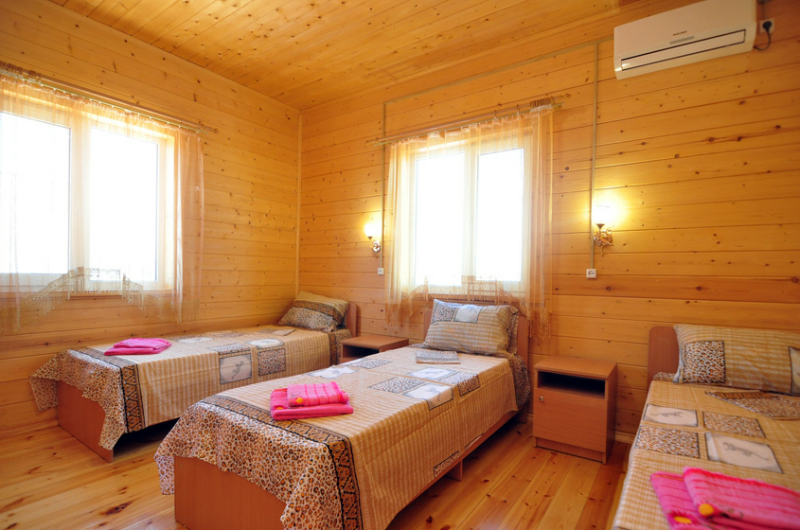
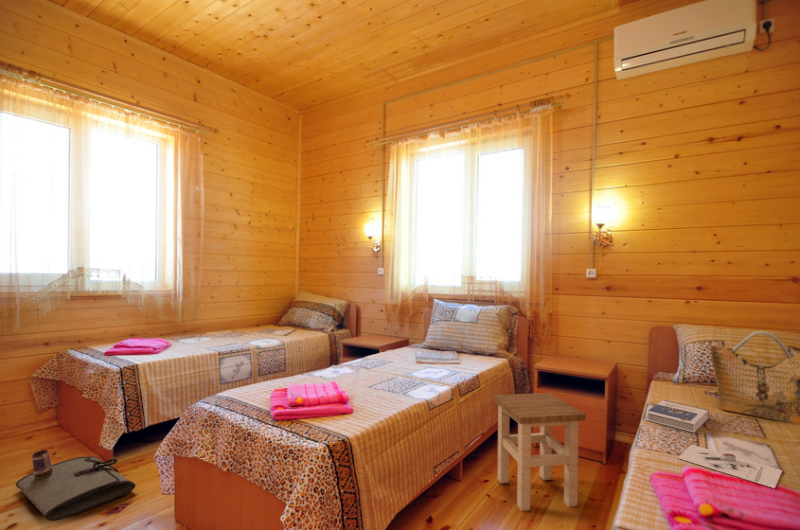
+ hardback book [645,399,710,433]
+ mug [31,449,53,479]
+ architectural model [677,444,783,489]
+ tool roll [15,455,136,522]
+ stool [493,392,586,512]
+ grocery bag [710,330,800,425]
